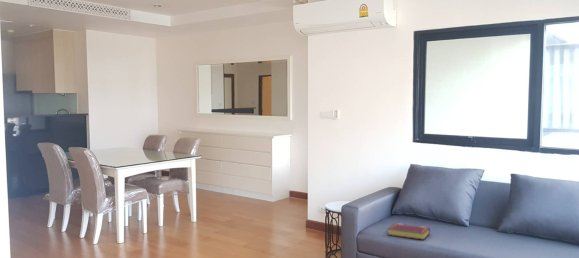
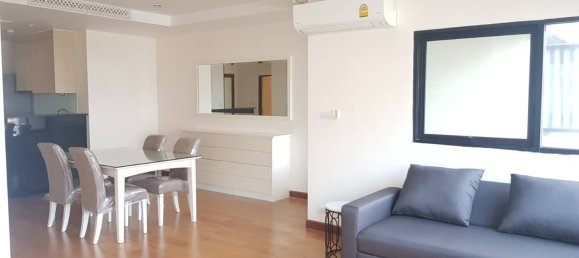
- book [387,222,431,241]
